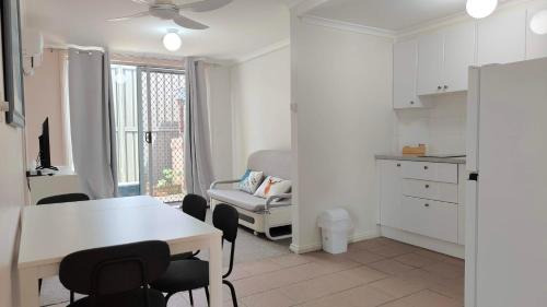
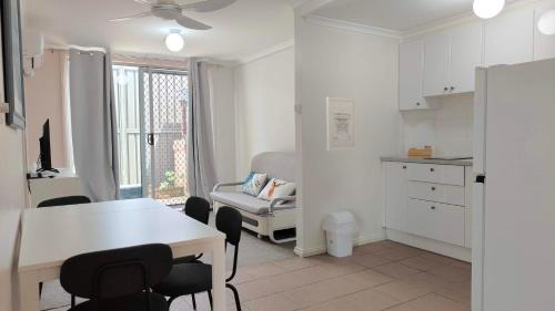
+ wall art [326,95,357,152]
